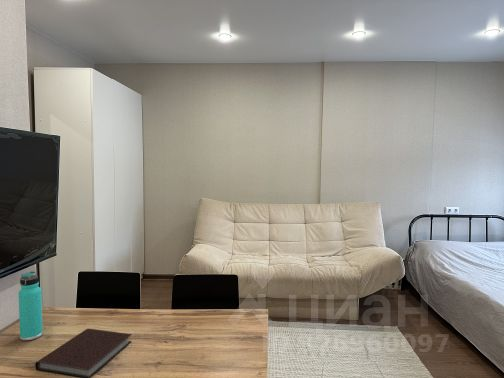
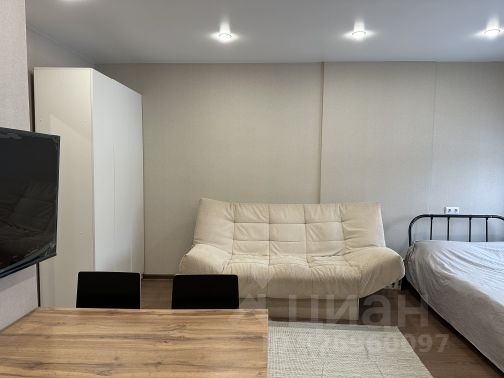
- thermos bottle [17,270,44,341]
- notebook [34,328,133,378]
